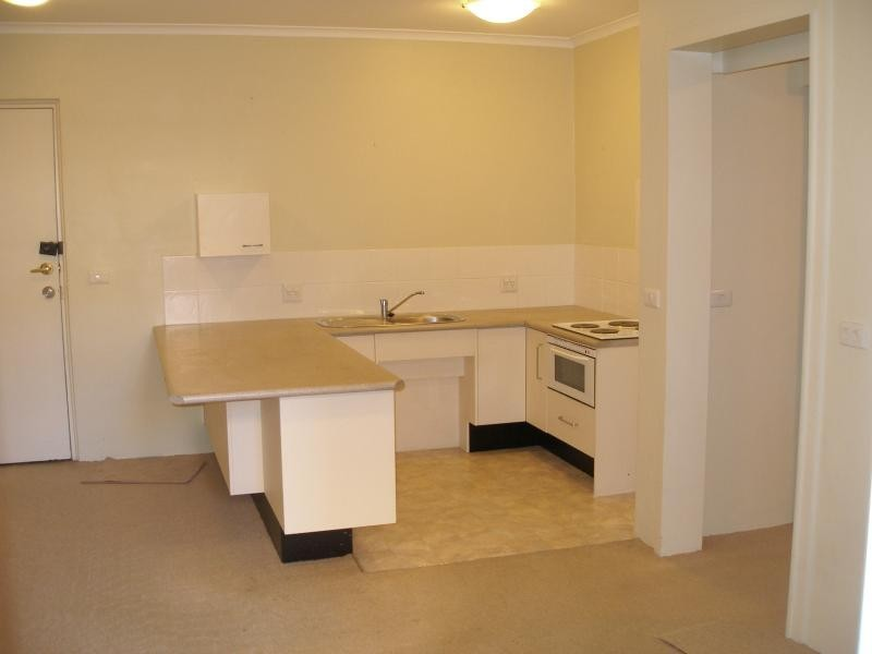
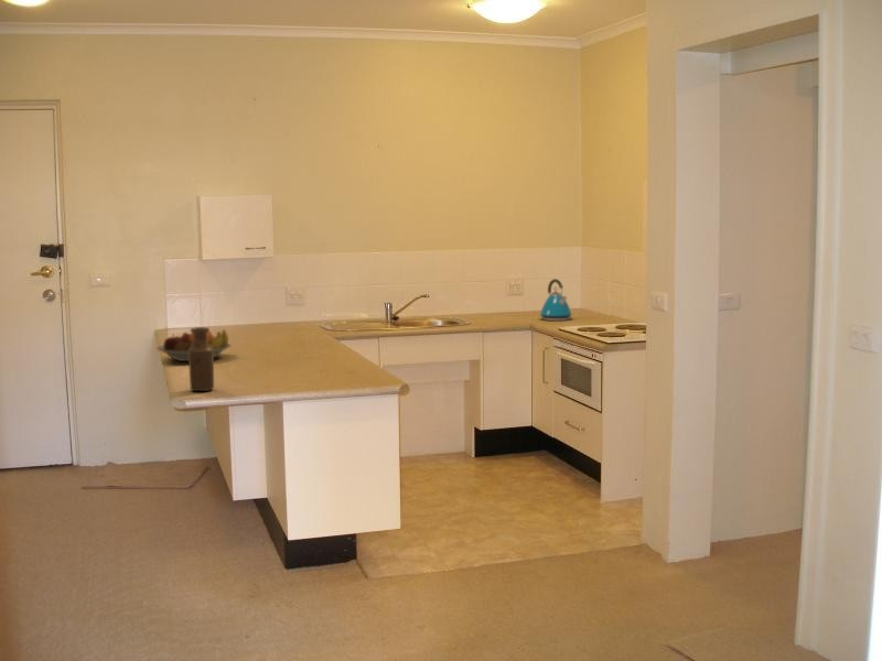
+ bottle [187,326,215,392]
+ kettle [539,278,573,322]
+ fruit bowl [155,329,233,362]
